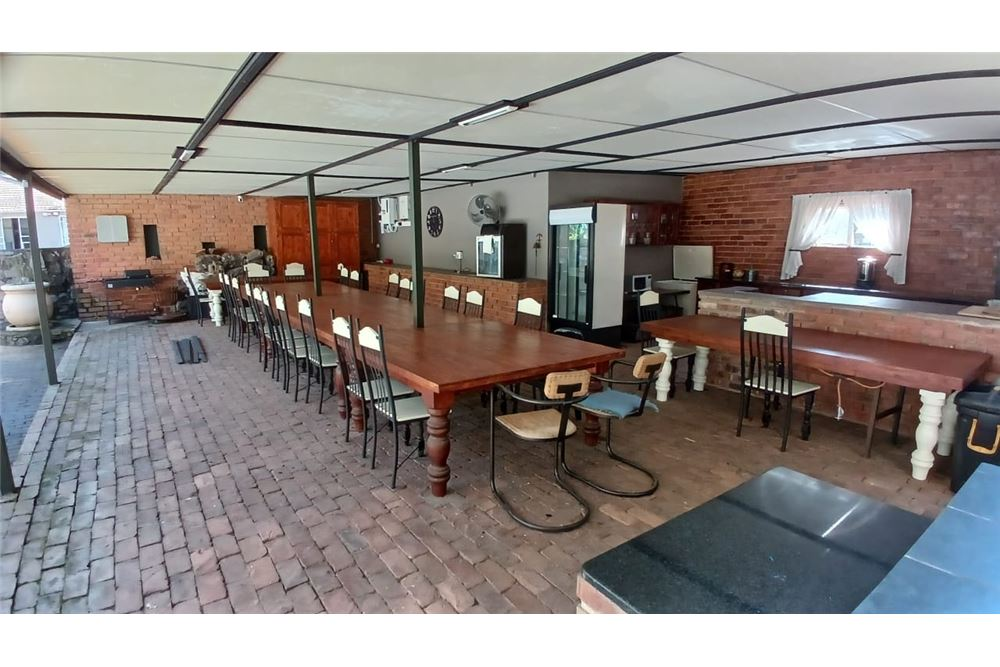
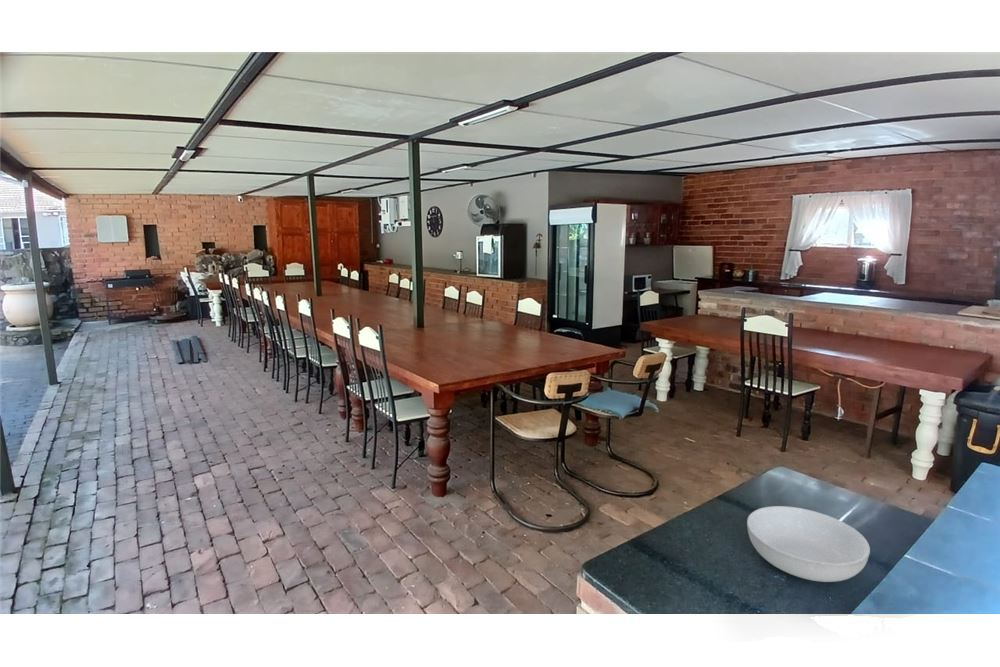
+ serving bowl [746,505,871,583]
